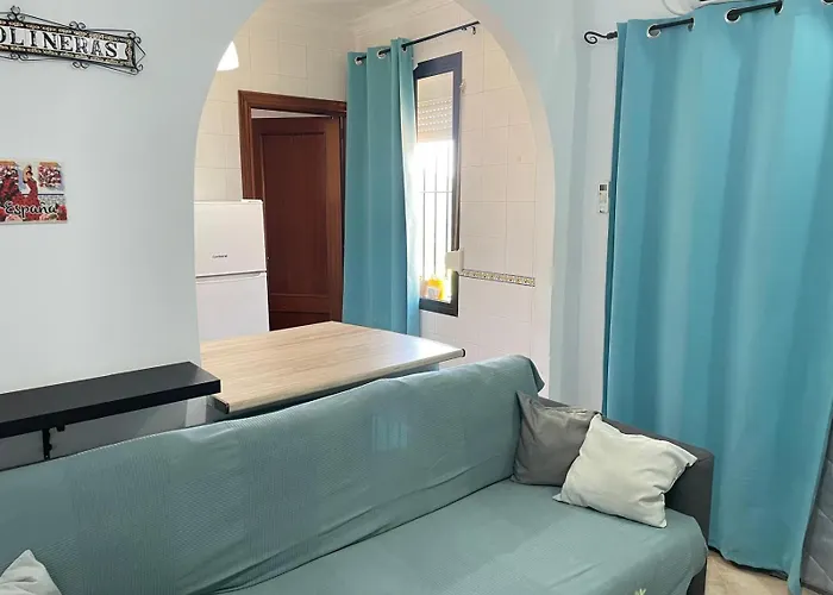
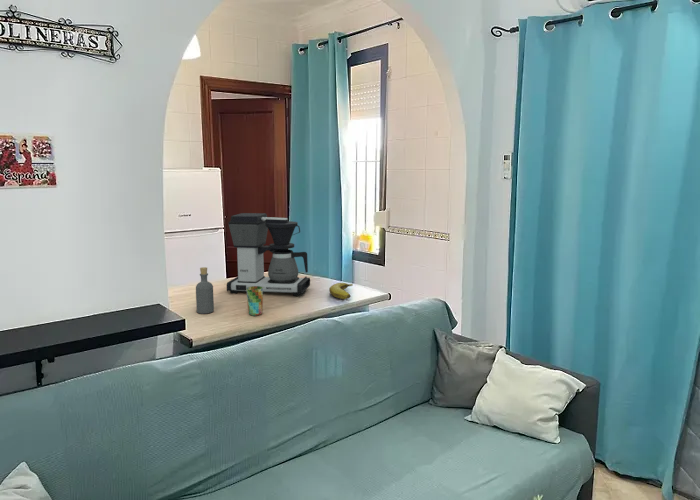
+ coffee maker [226,212,311,297]
+ bottle [195,266,215,315]
+ cup [246,286,264,317]
+ banana [328,282,354,300]
